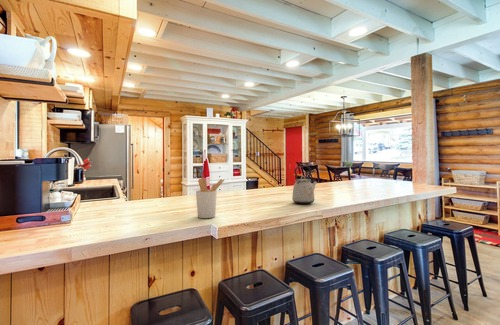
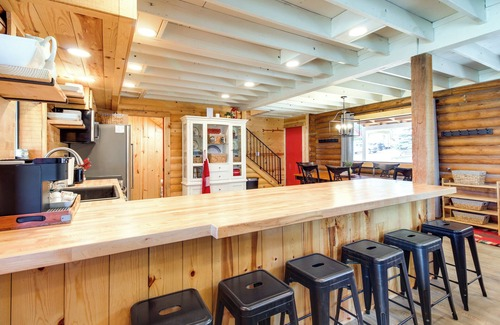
- utensil holder [195,177,225,219]
- kettle [291,165,318,205]
